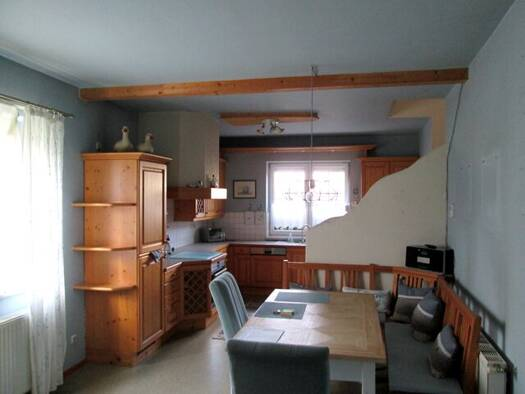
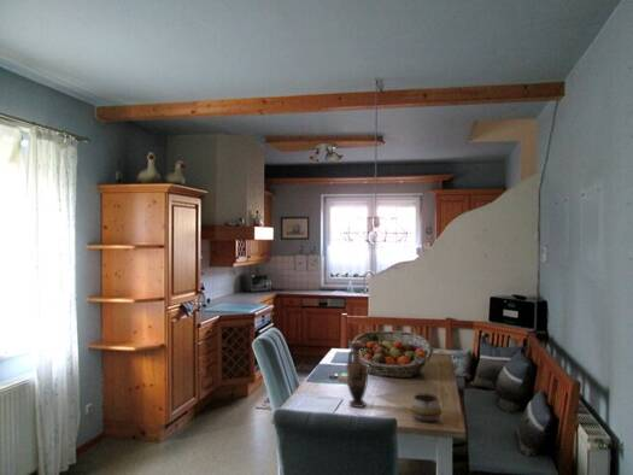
+ decorative bowl [410,392,442,423]
+ fruit basket [350,330,434,379]
+ vase [345,342,369,409]
